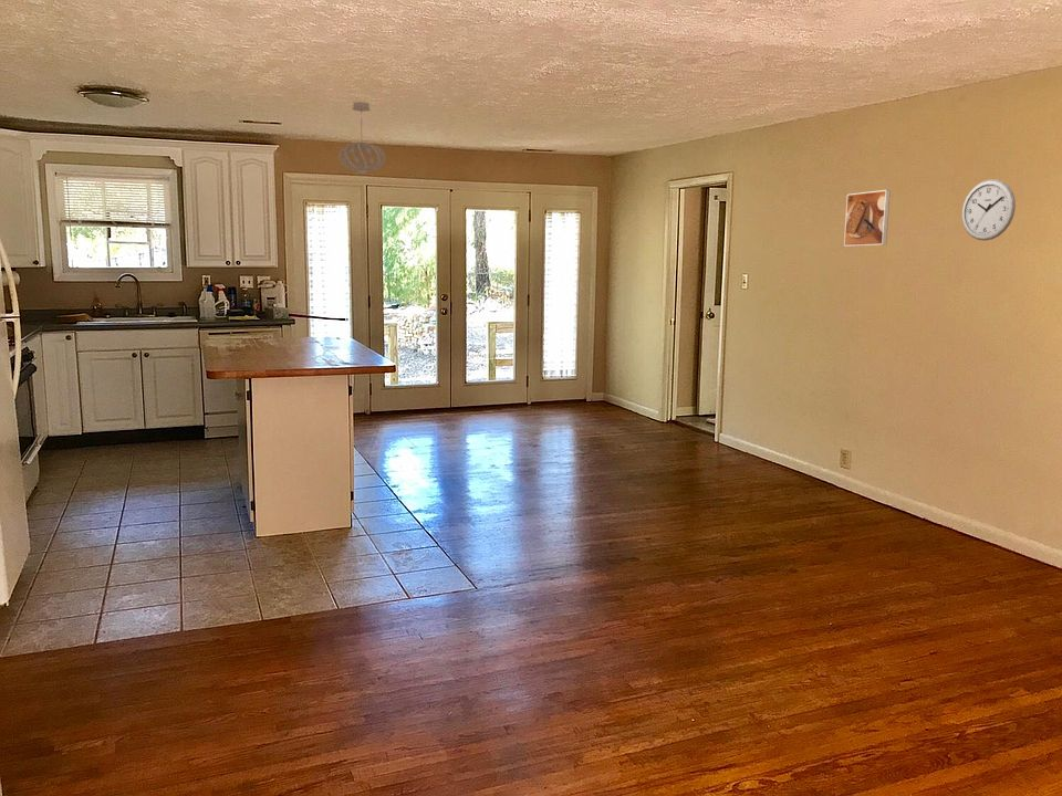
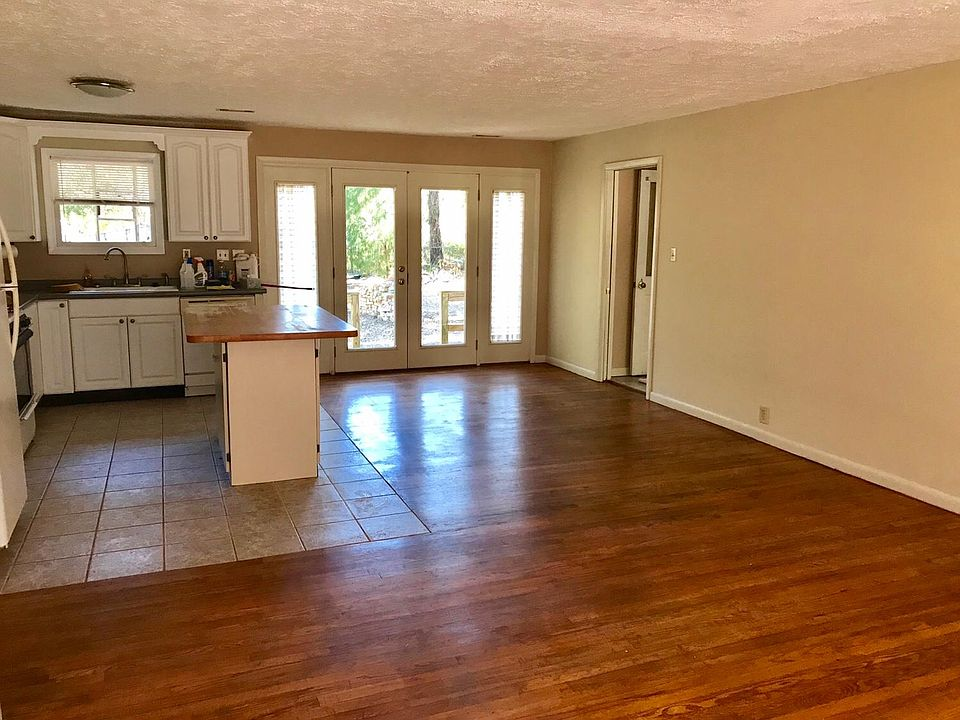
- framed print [843,189,892,248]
- pendant light [337,101,387,176]
- wall clock [961,178,1017,242]
